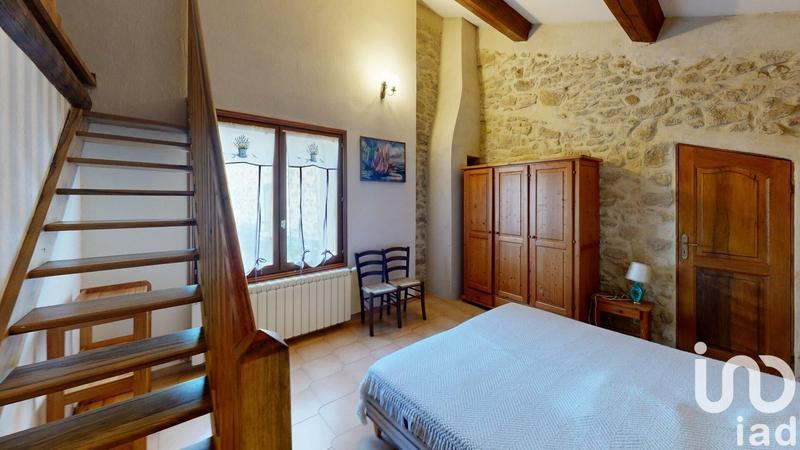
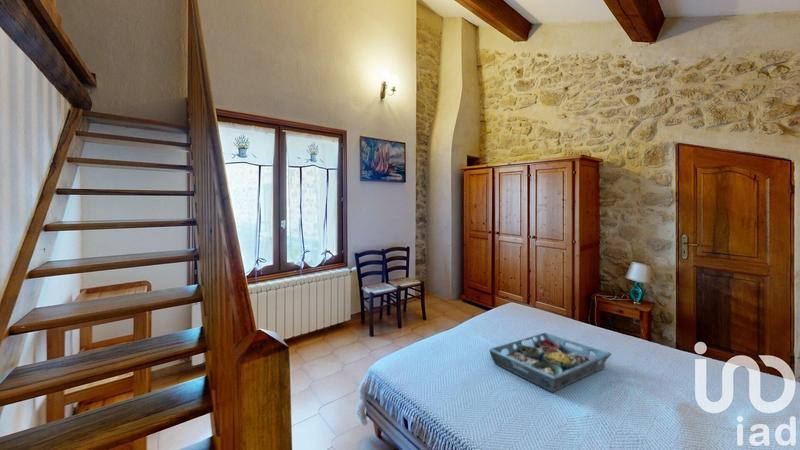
+ serving tray [488,331,613,393]
